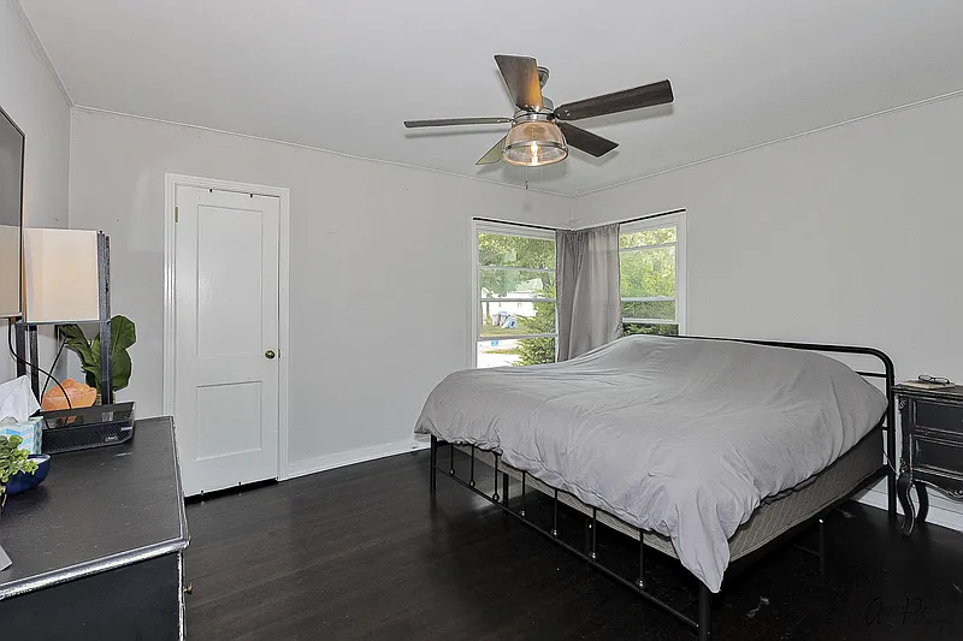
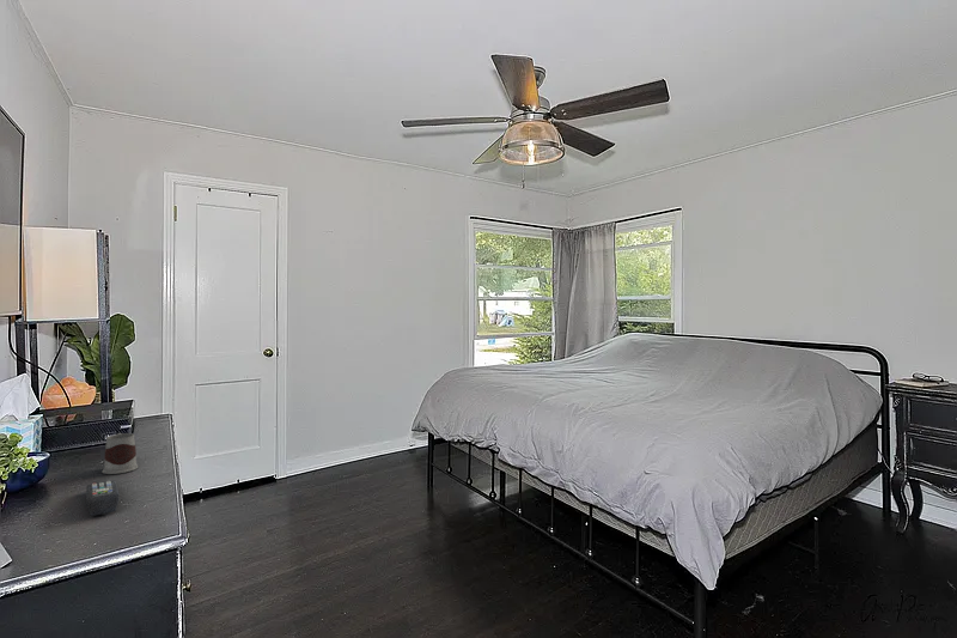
+ remote control [85,479,121,517]
+ mug [100,432,139,475]
